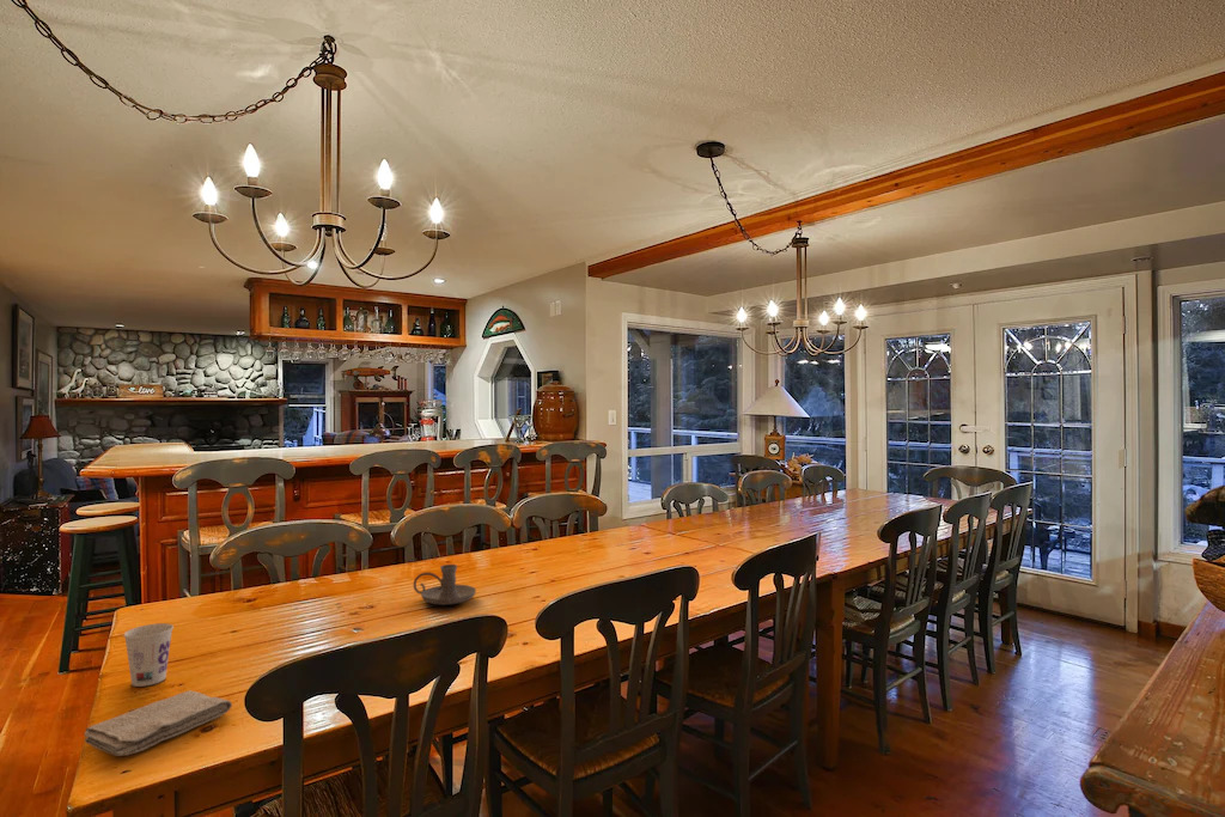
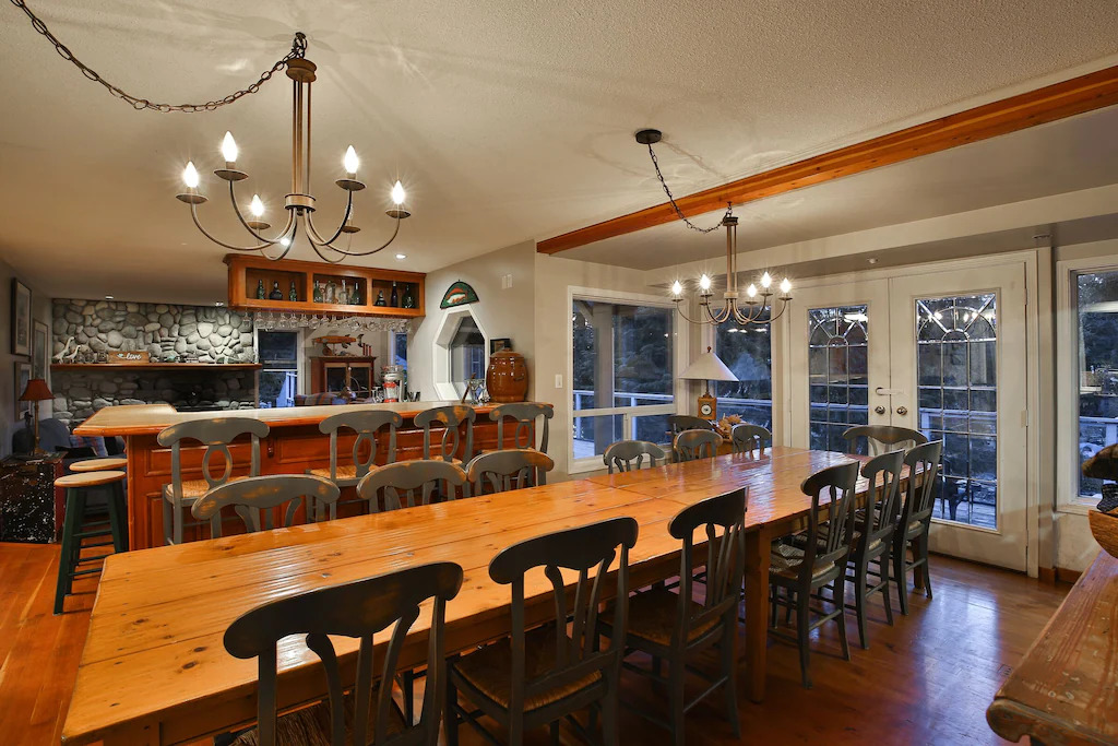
- cup [122,622,175,688]
- washcloth [84,690,233,757]
- candle holder [413,563,477,606]
